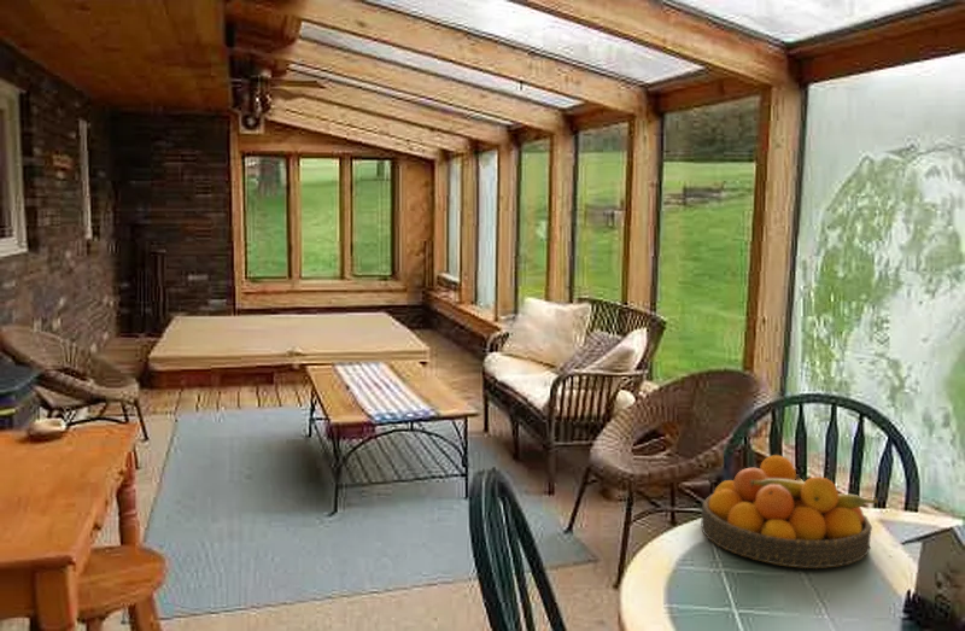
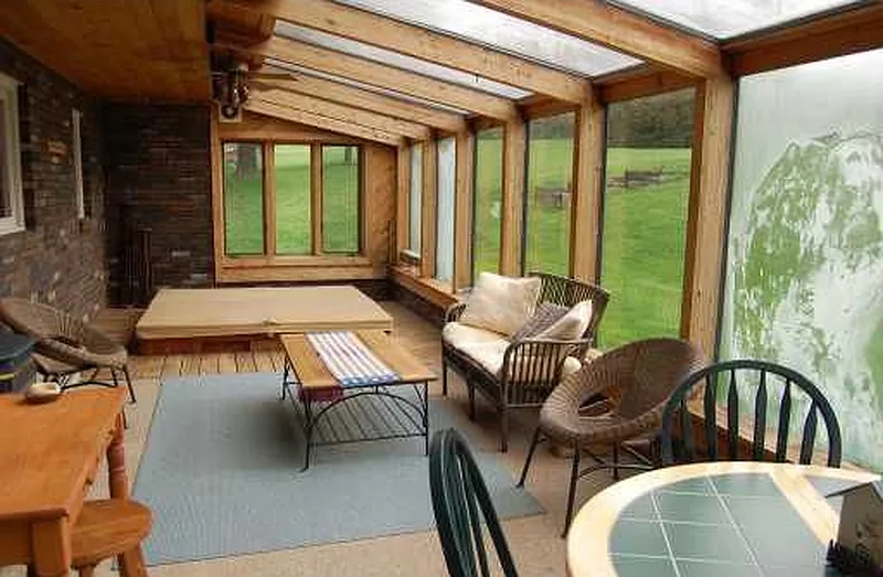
- fruit bowl [700,454,879,569]
